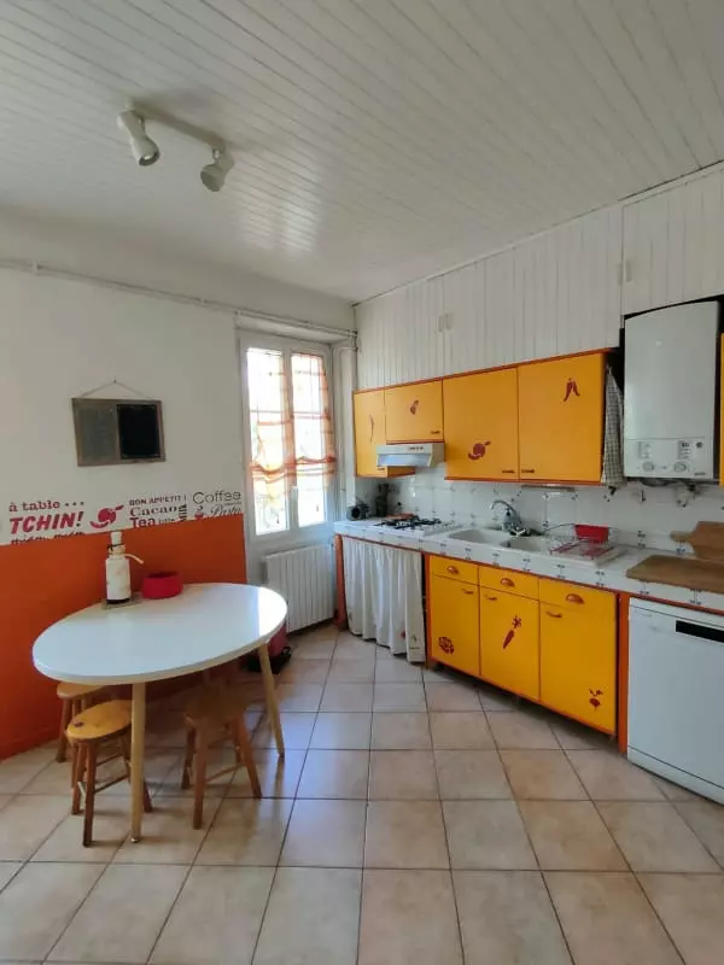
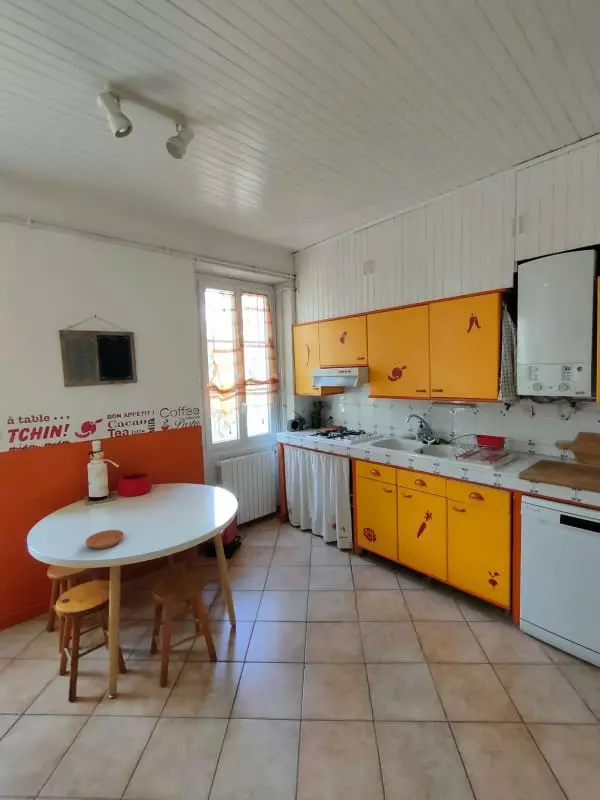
+ saucer [85,529,125,550]
